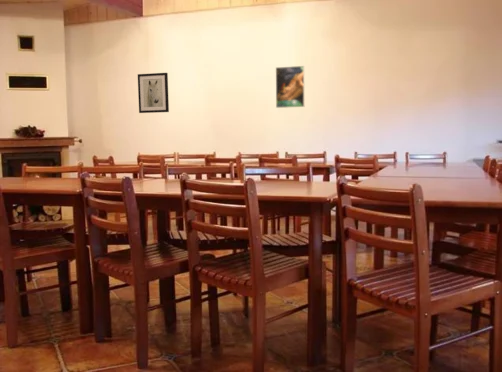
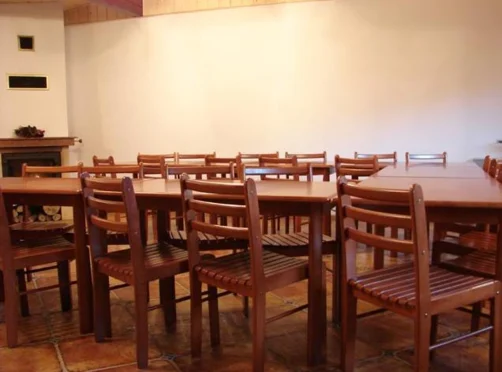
- wall art [137,72,170,114]
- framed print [275,65,305,109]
